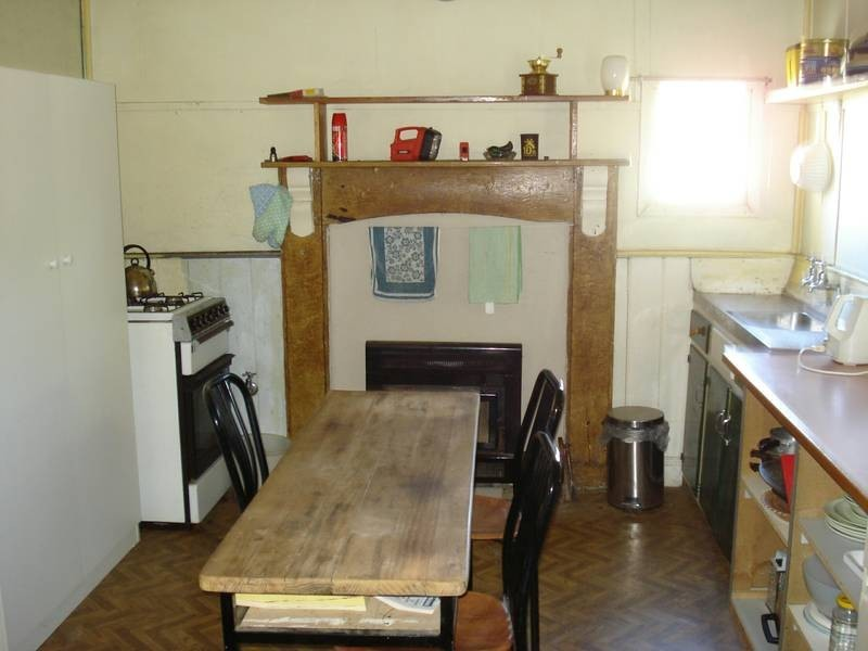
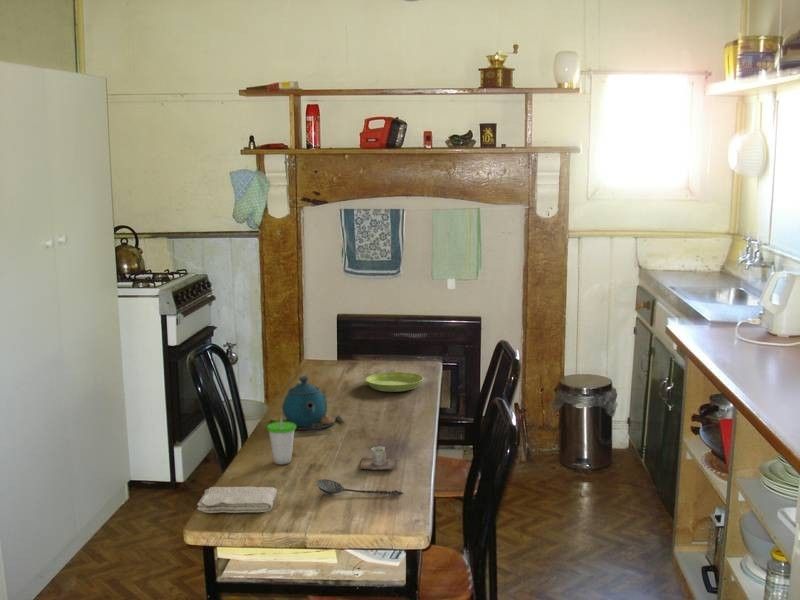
+ teapot [270,375,346,434]
+ washcloth [196,486,278,514]
+ saucer [365,371,424,393]
+ spoon [315,478,404,497]
+ cup [359,446,398,471]
+ cup [266,412,297,466]
